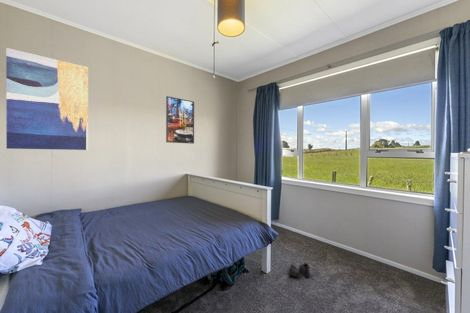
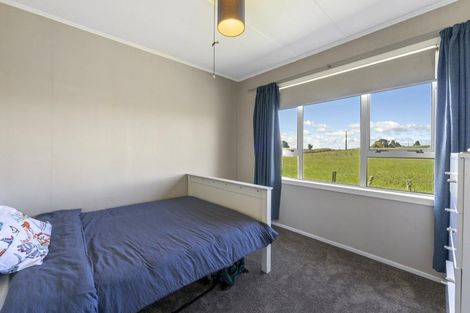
- wall art [5,47,89,151]
- boots [287,261,311,279]
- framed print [165,95,195,145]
